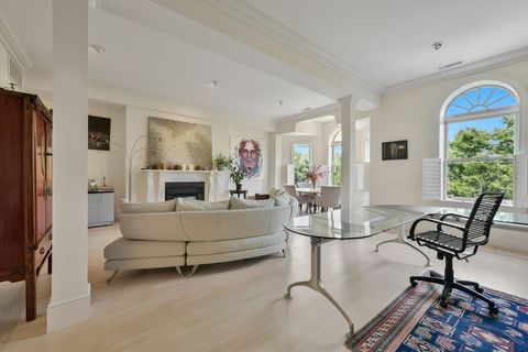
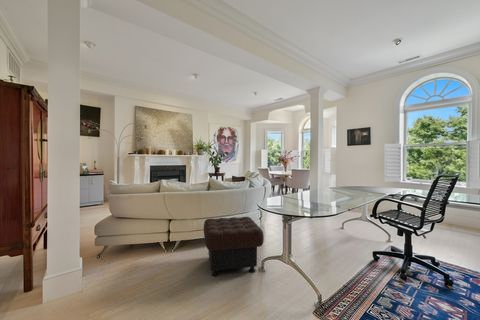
+ ottoman [203,216,265,277]
